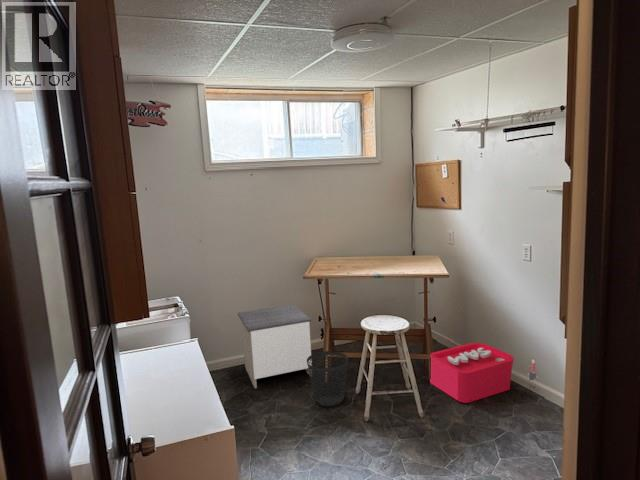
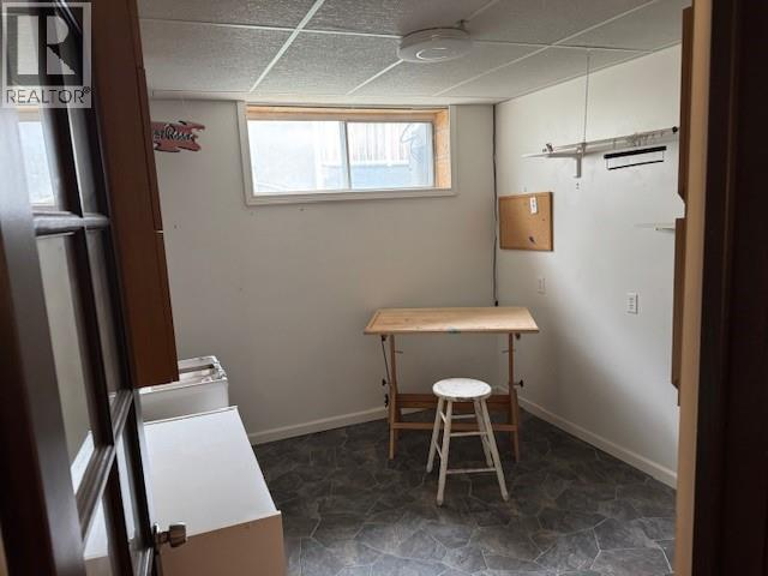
- nightstand [237,303,313,389]
- storage bin [429,342,538,404]
- wastebasket [307,350,349,407]
